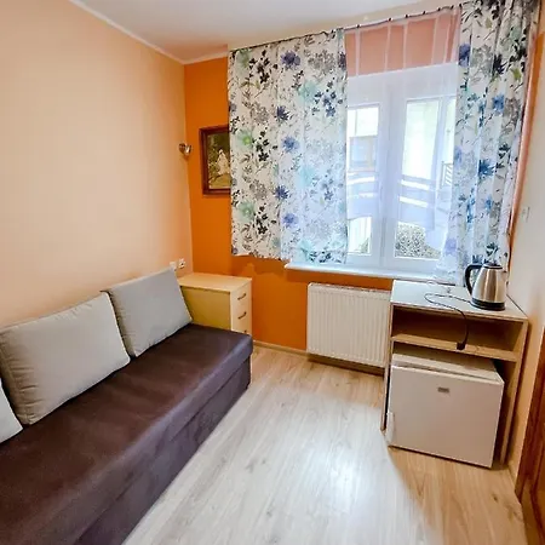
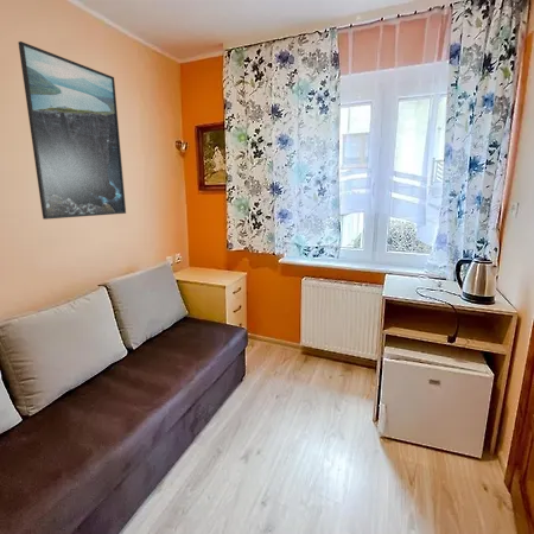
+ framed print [17,40,127,221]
